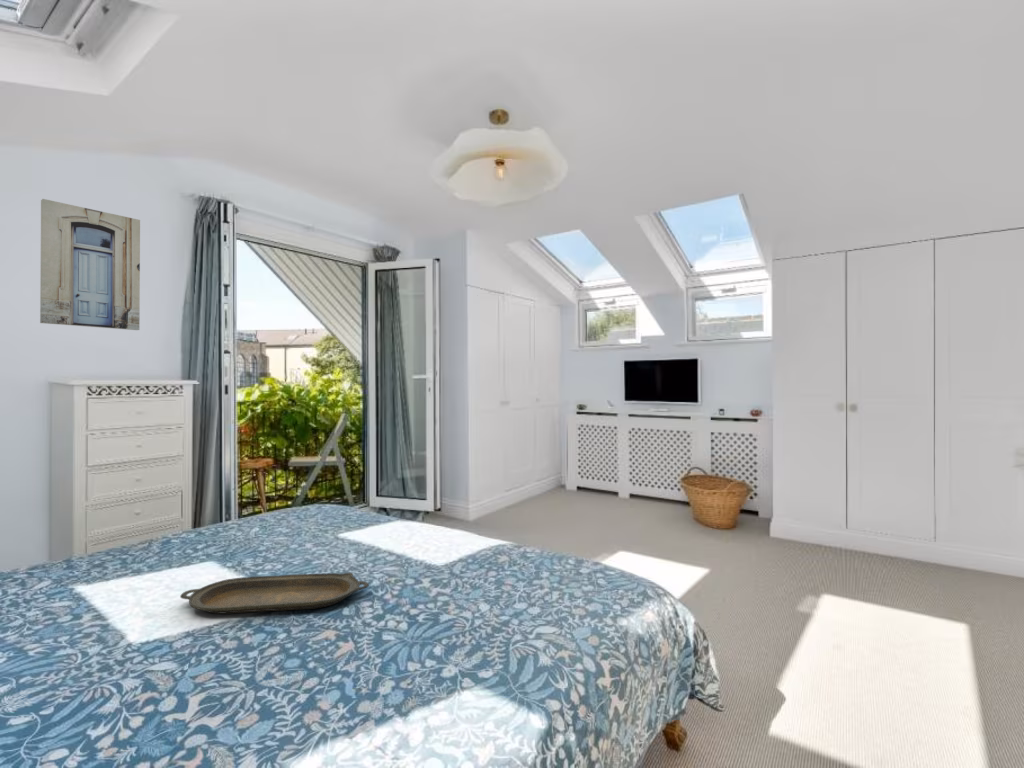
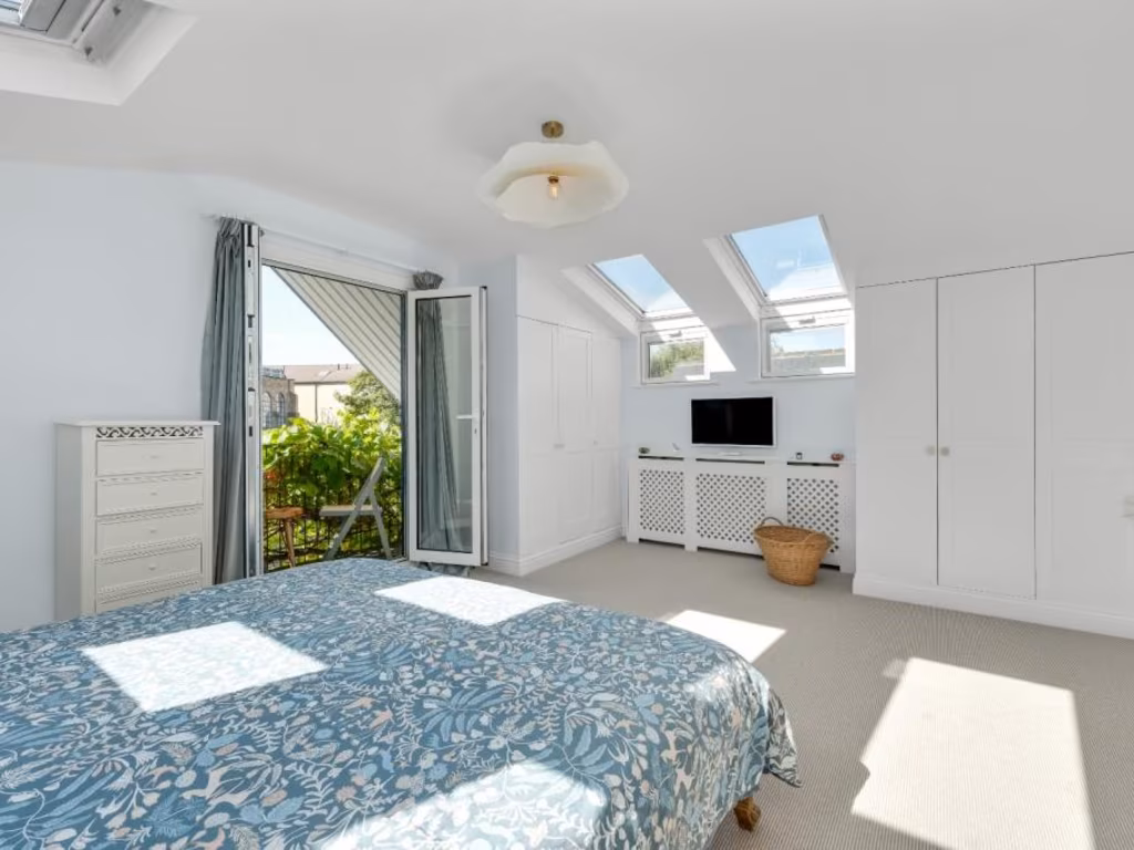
- serving tray [179,572,370,615]
- wall art [39,198,141,331]
